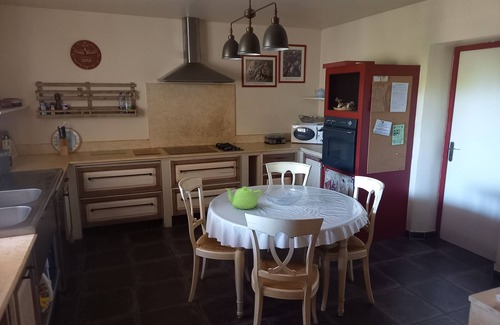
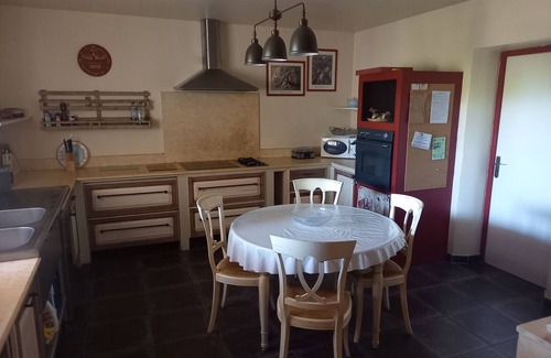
- teapot [224,186,262,210]
